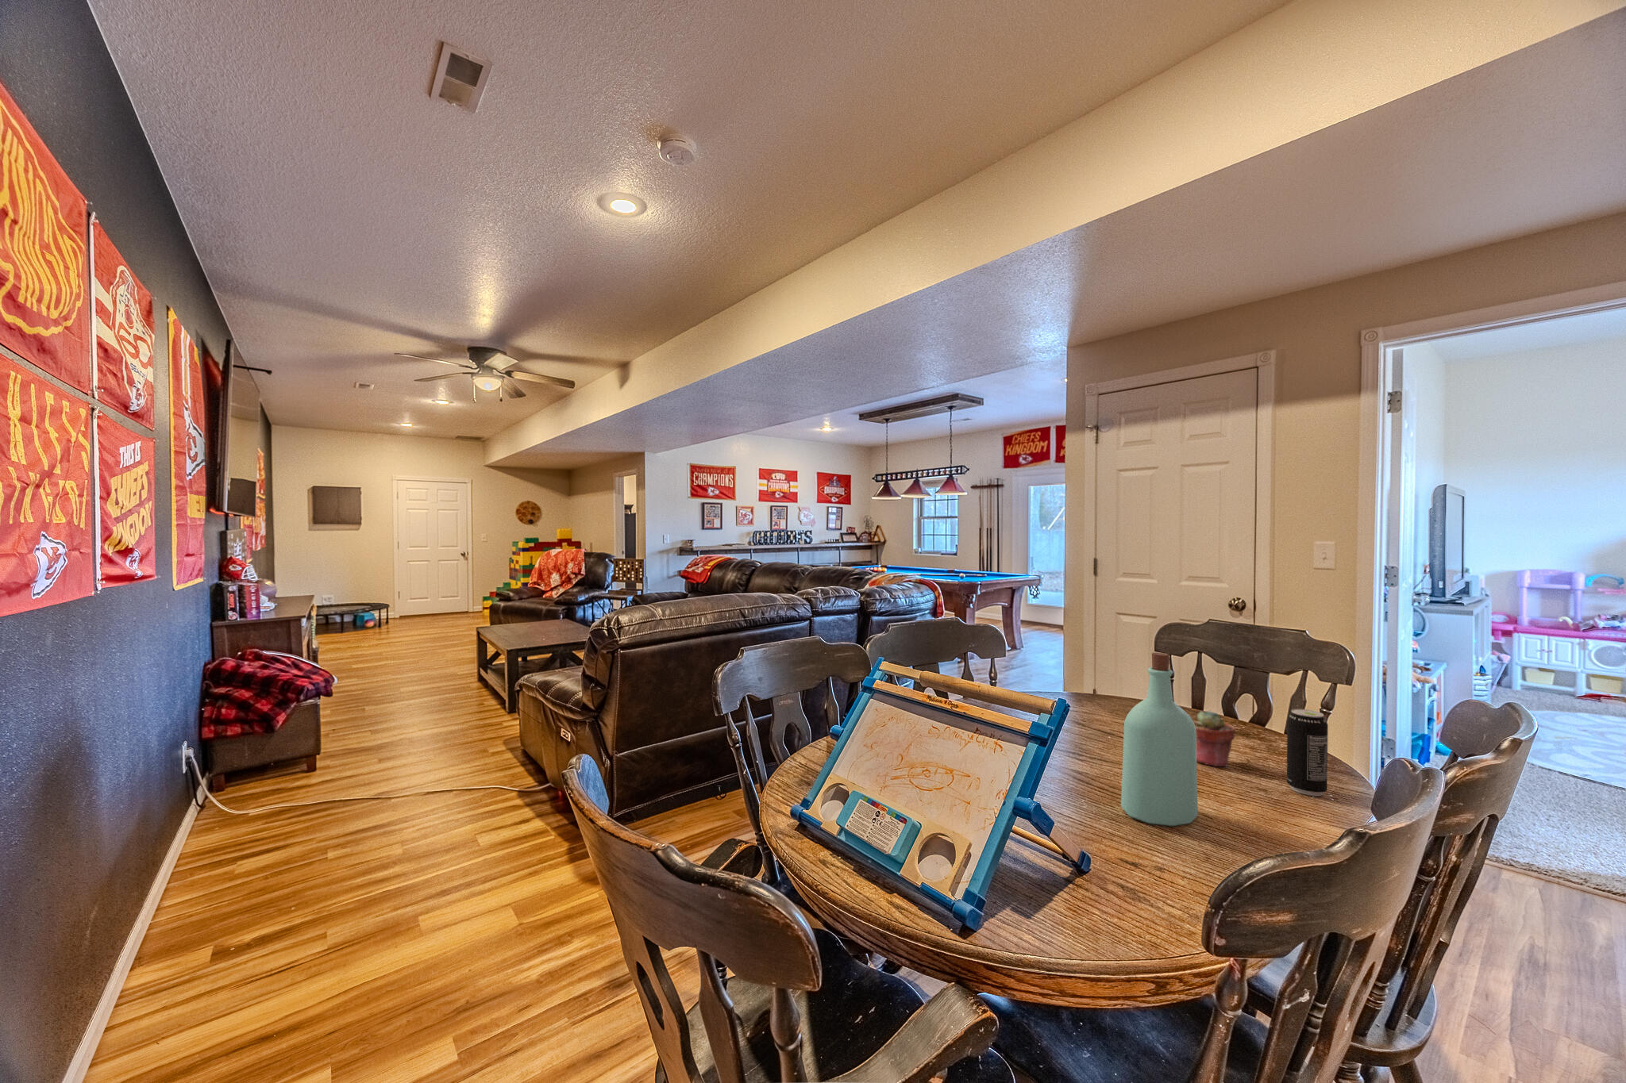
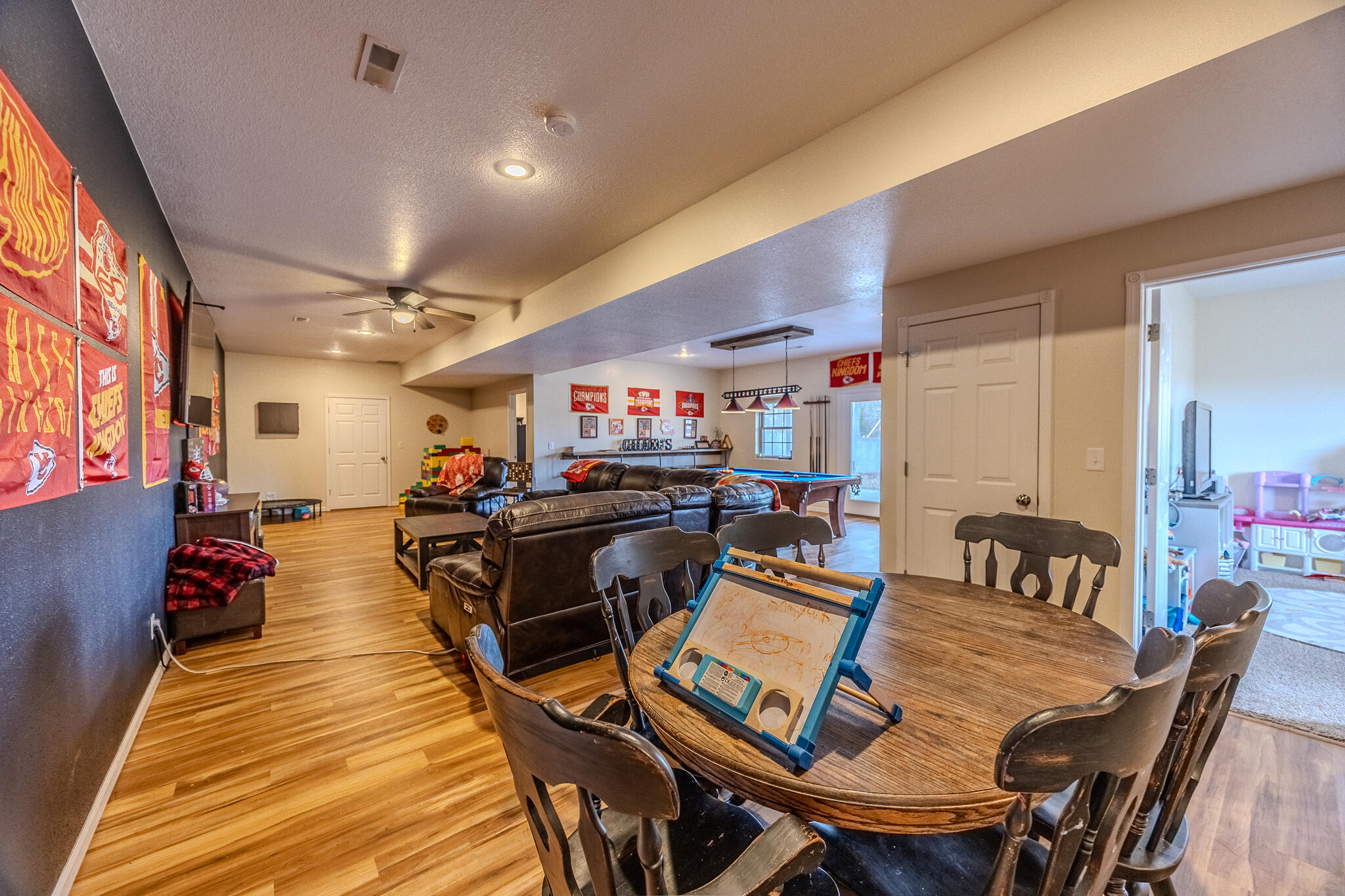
- bottle [1121,651,1199,827]
- beverage can [1286,708,1329,797]
- potted succulent [1193,710,1236,768]
